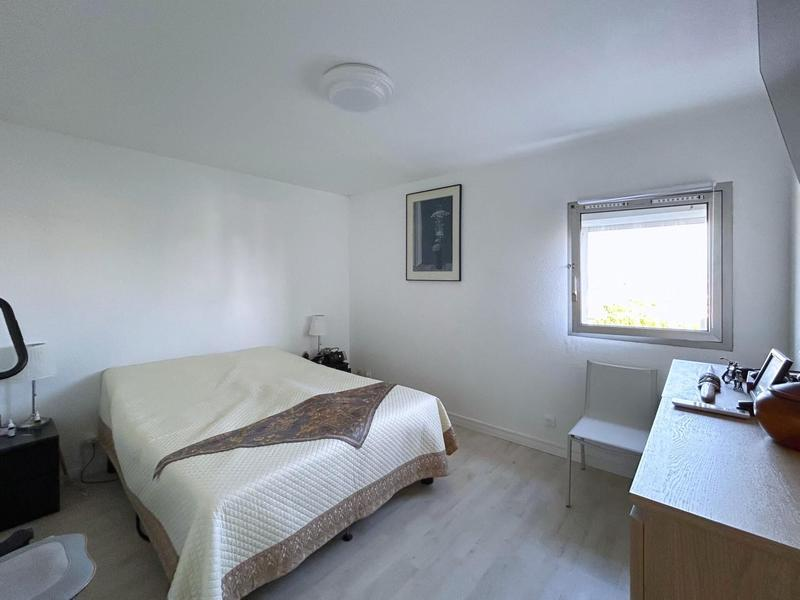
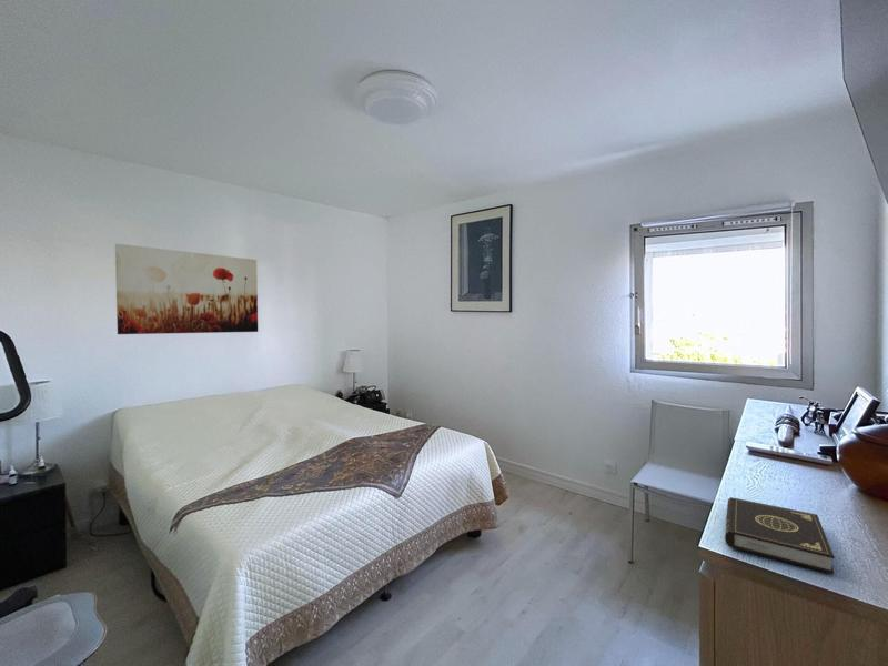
+ wall art [114,243,259,335]
+ book [724,496,835,575]
